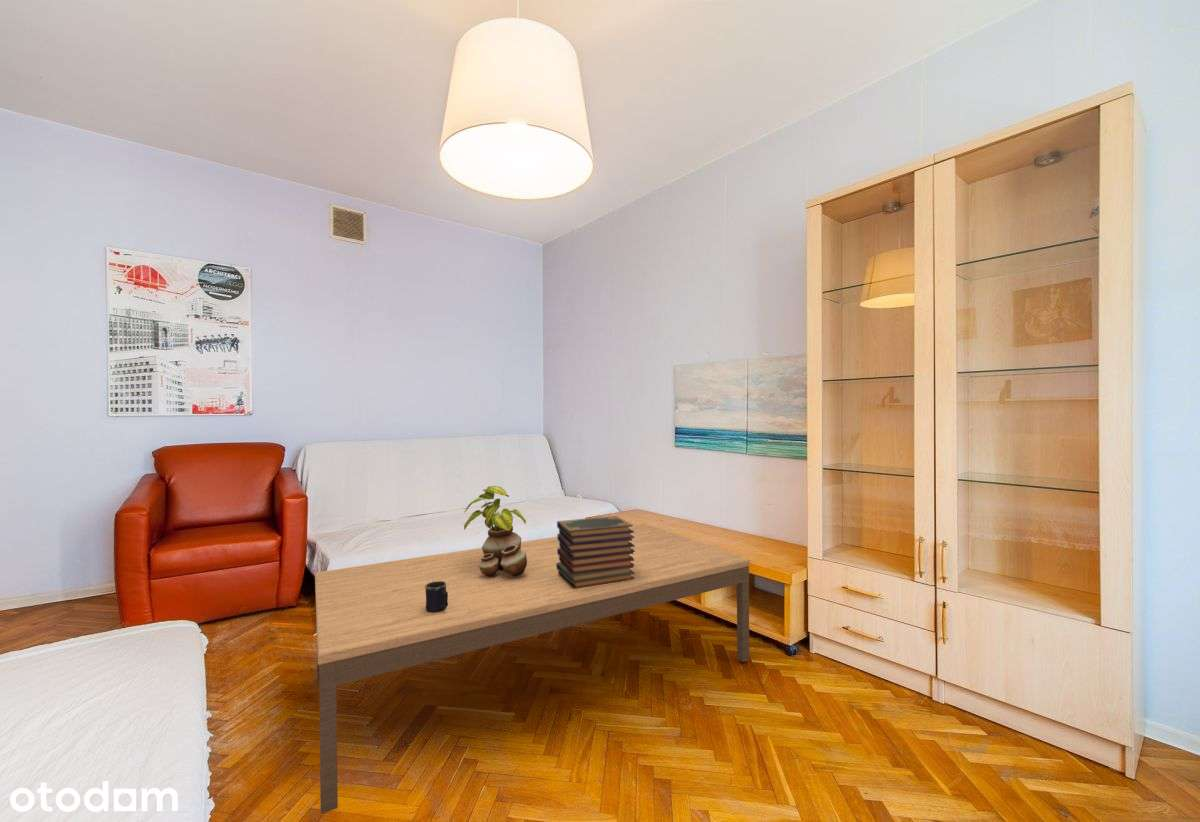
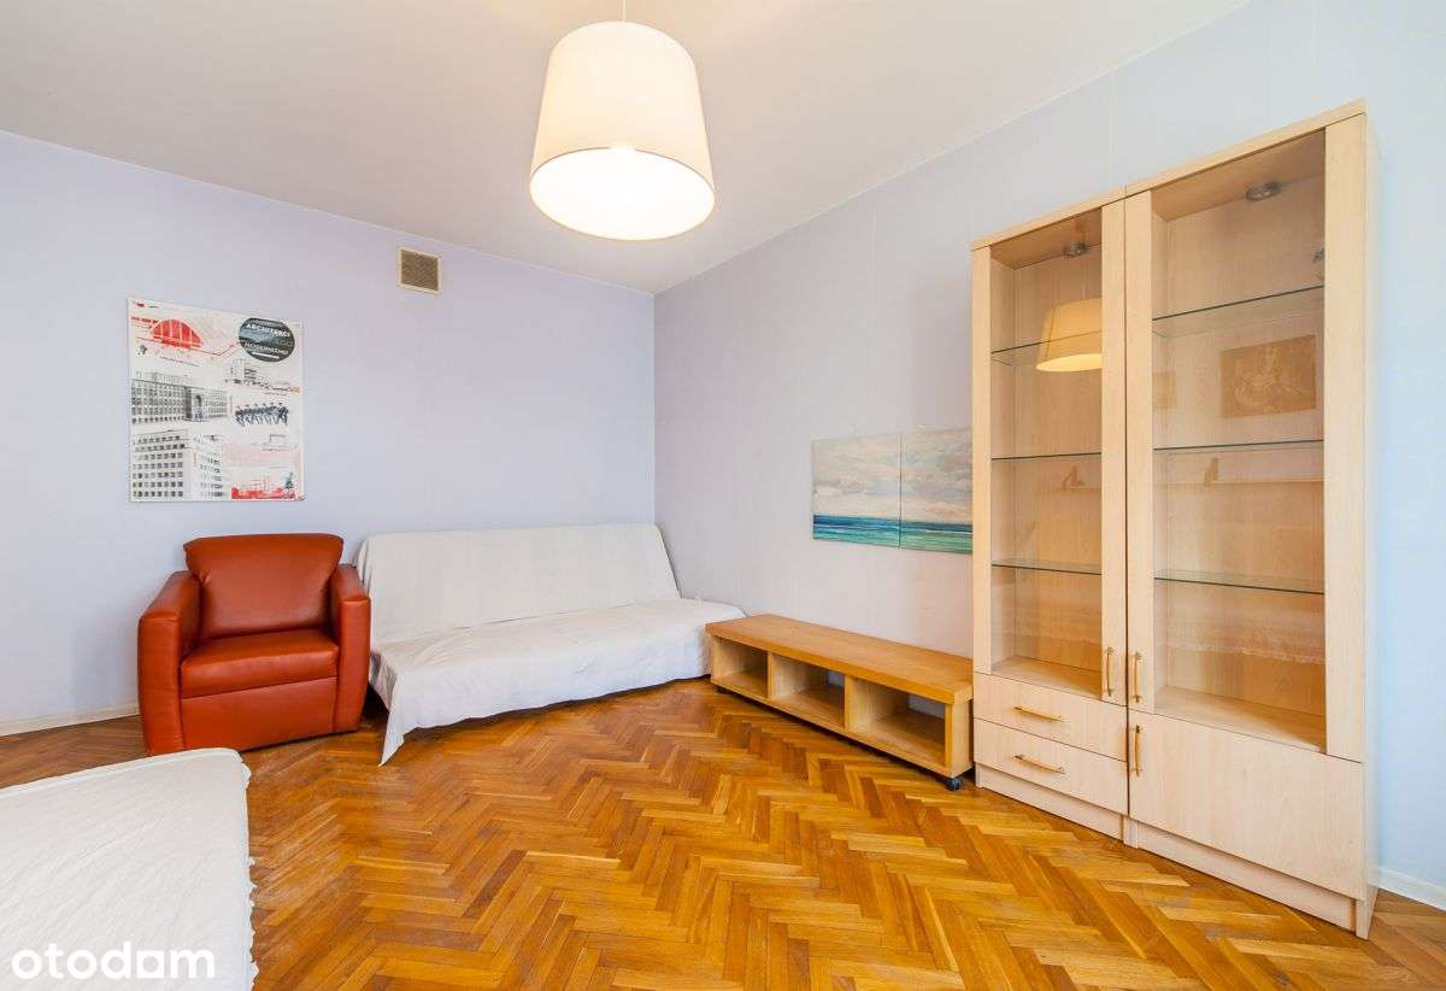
- book stack [556,515,635,589]
- mug [425,581,448,613]
- potted plant [463,485,527,577]
- coffee table [314,523,751,815]
